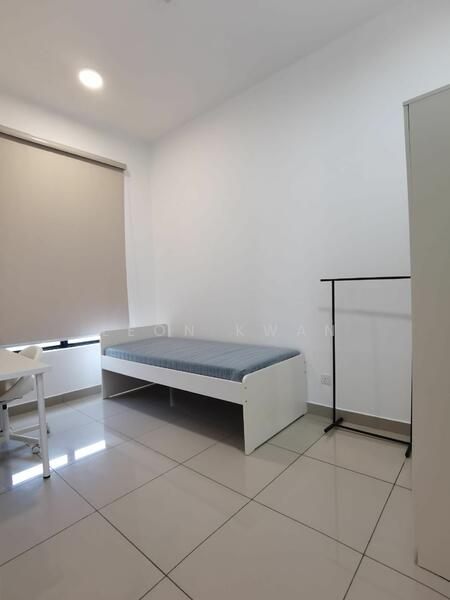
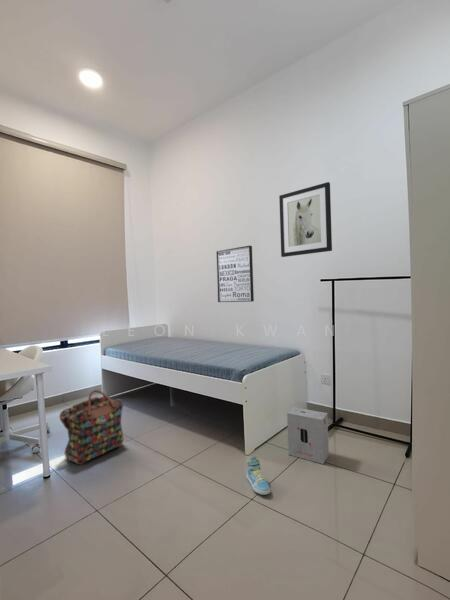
+ cardboard box [286,406,330,465]
+ sneaker [246,456,271,496]
+ backpack [59,389,125,466]
+ wall art [215,245,255,303]
+ wall art [278,181,333,258]
